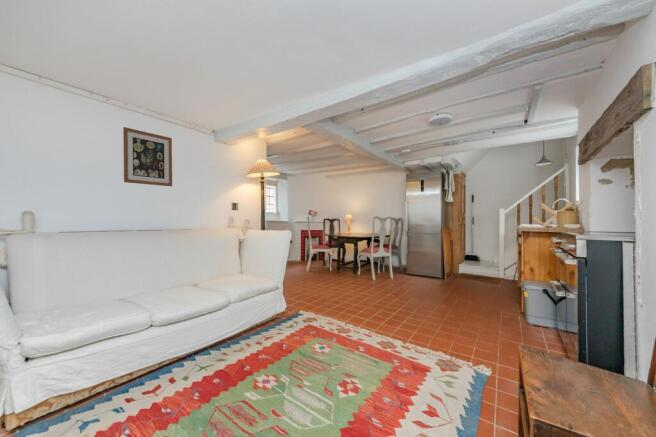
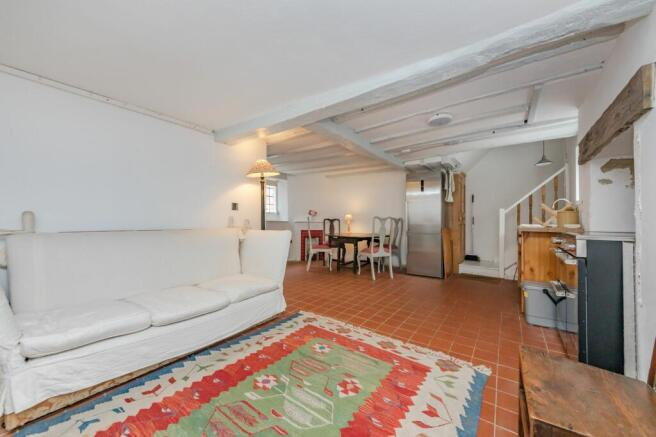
- wall art [122,126,173,187]
